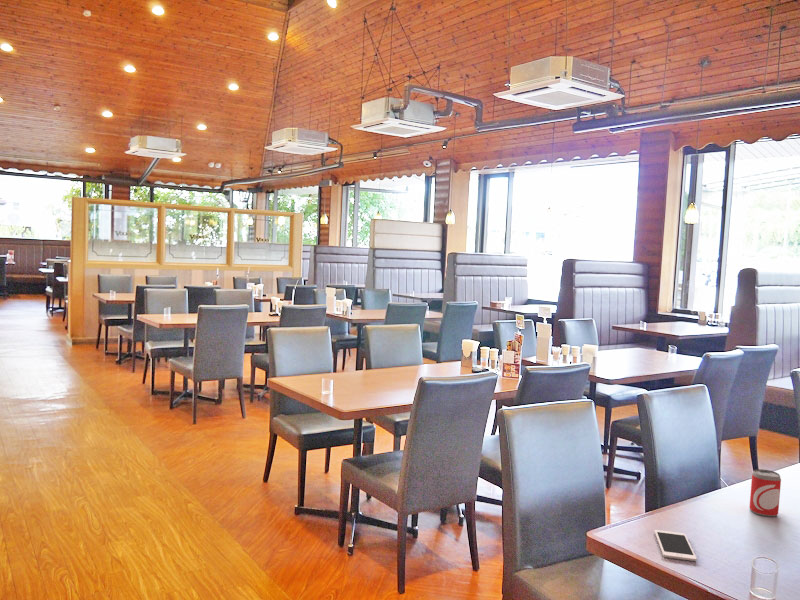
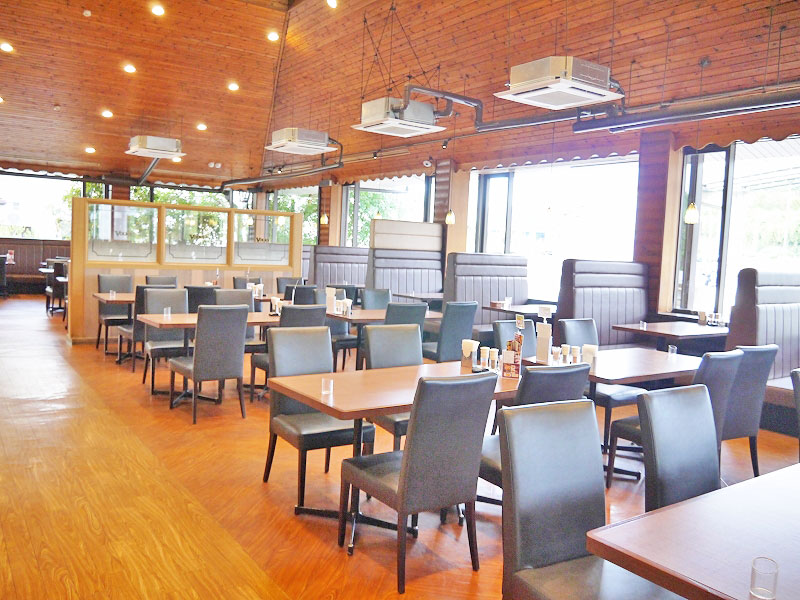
- cell phone [654,529,698,562]
- beer can [749,468,782,518]
